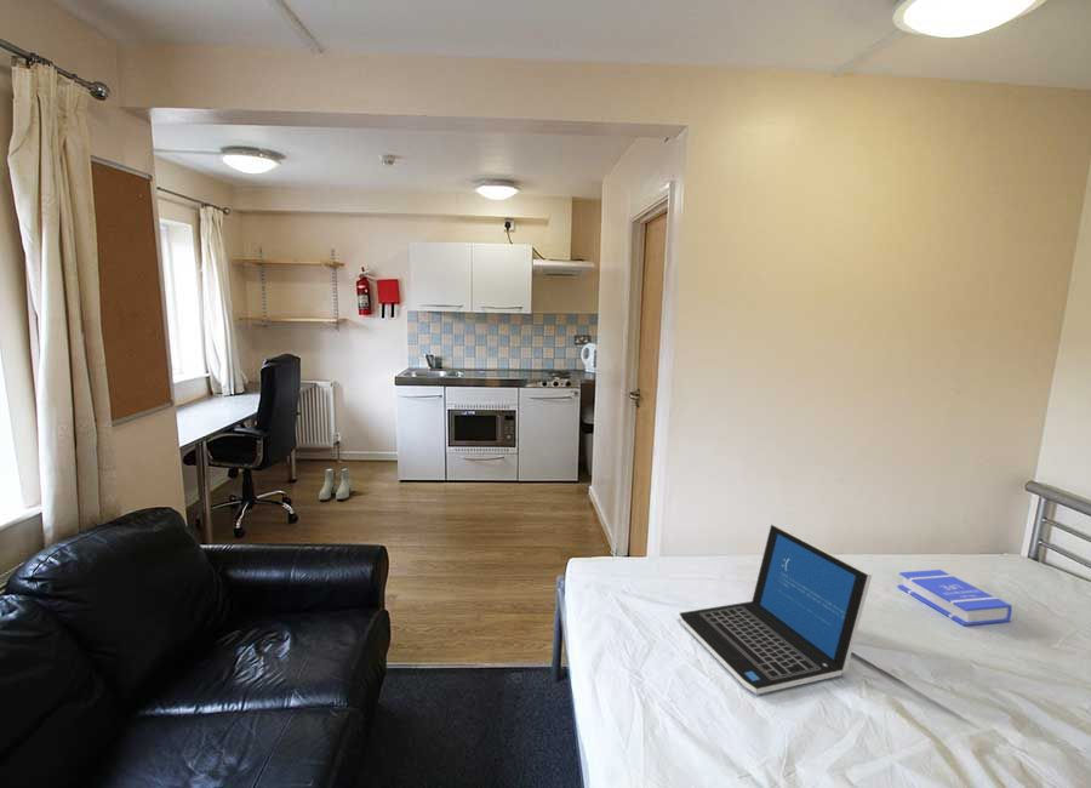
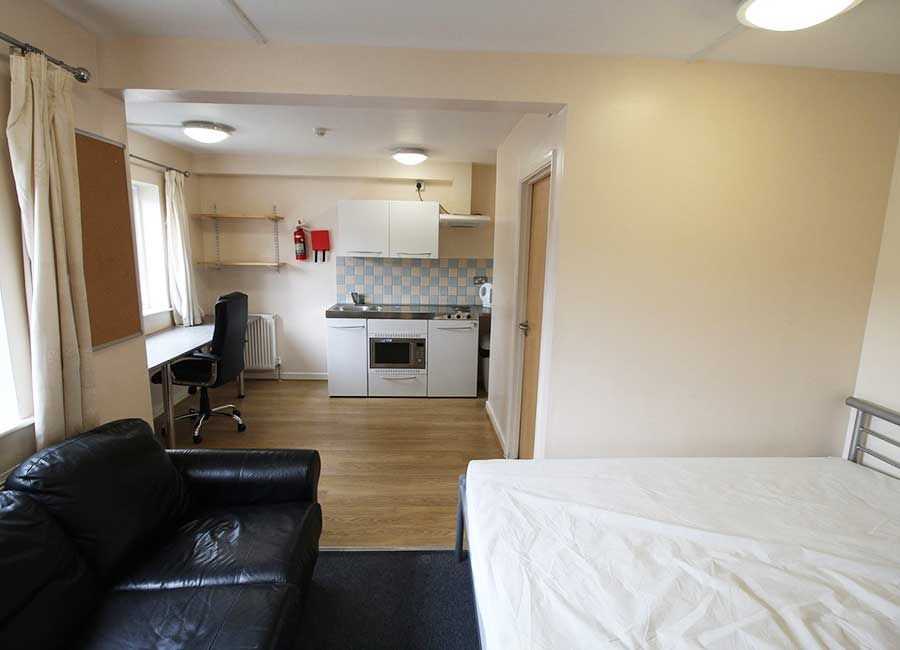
- laptop [678,524,873,696]
- book [897,569,1013,627]
- boots [318,466,353,501]
